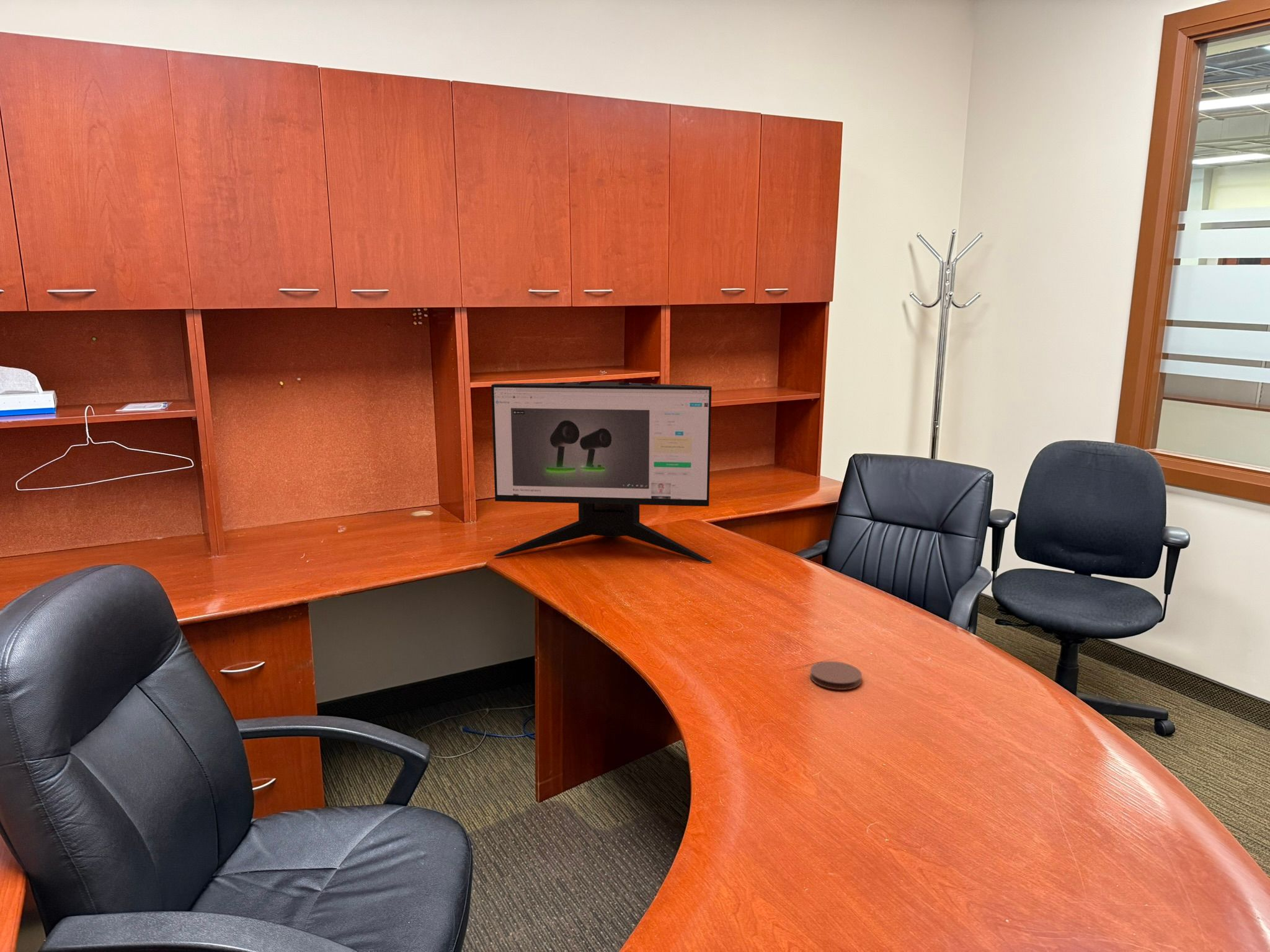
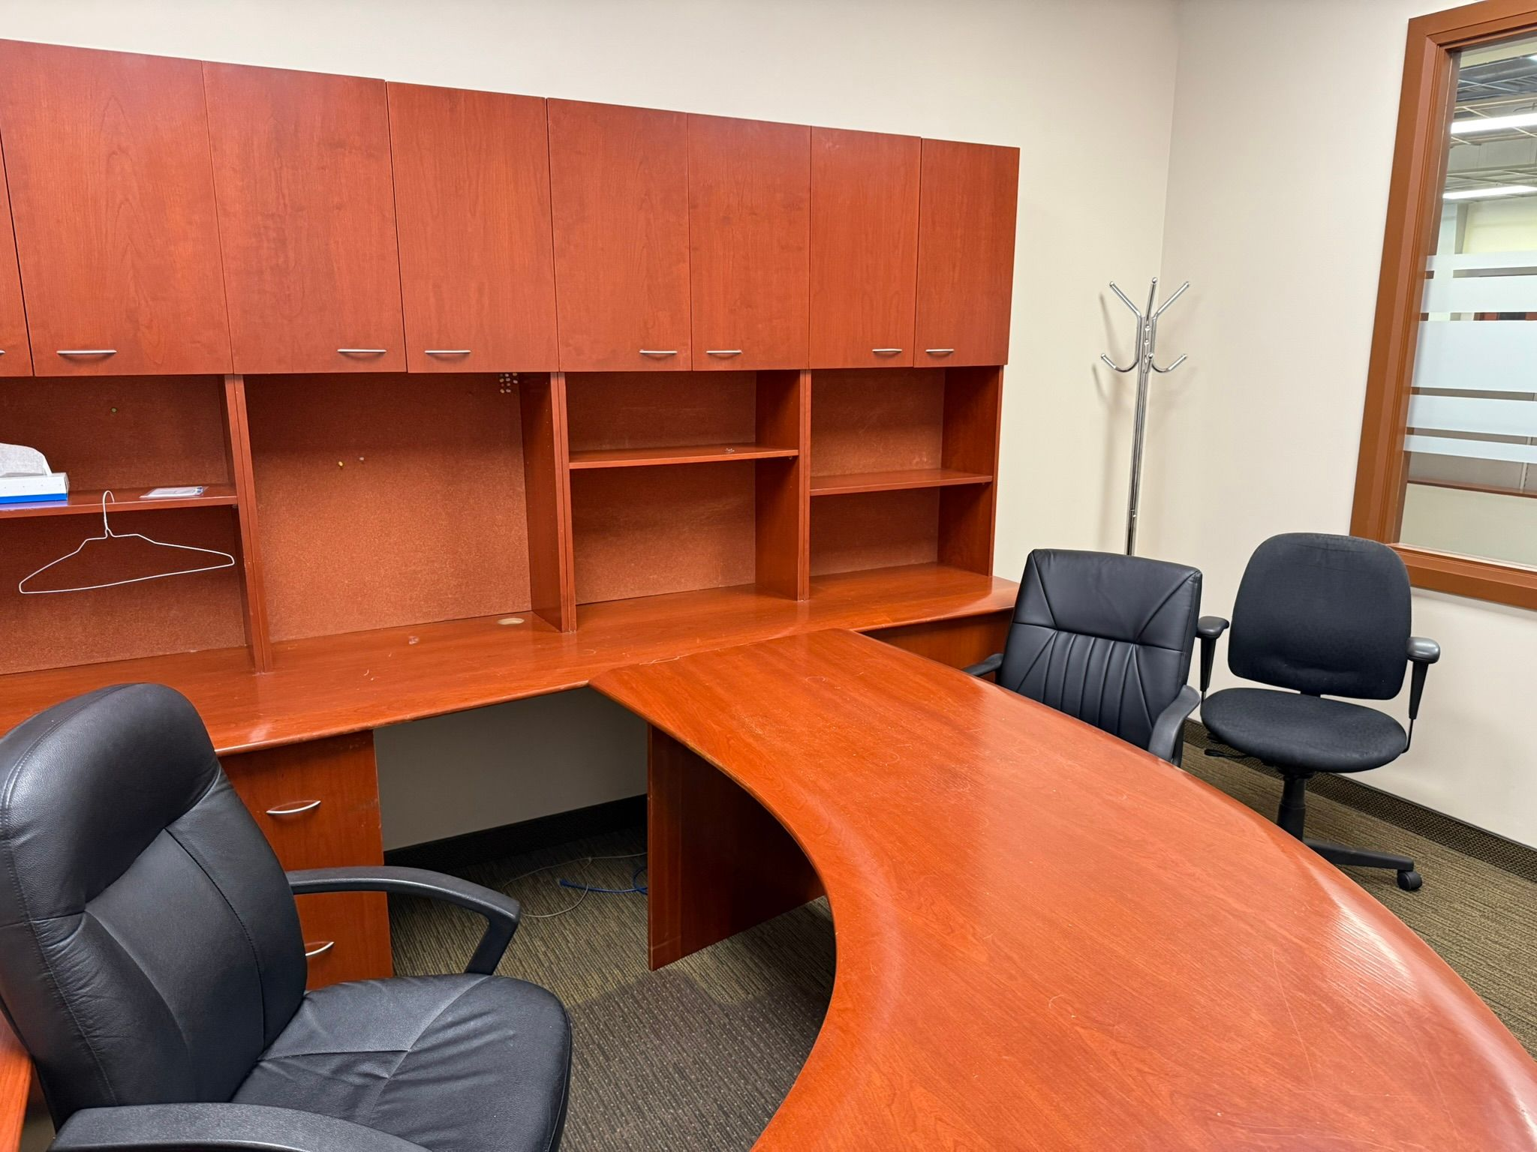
- computer monitor [491,381,713,563]
- coaster [809,661,863,690]
